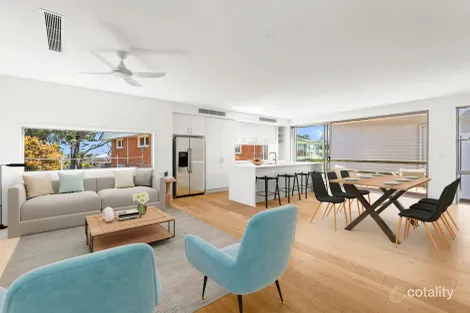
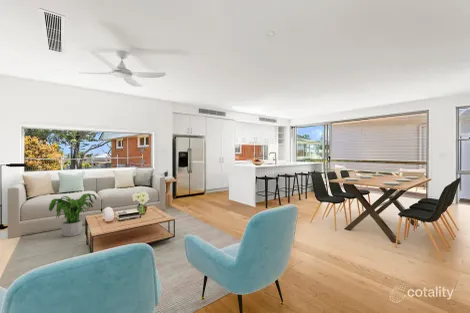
+ potted plant [48,192,97,237]
